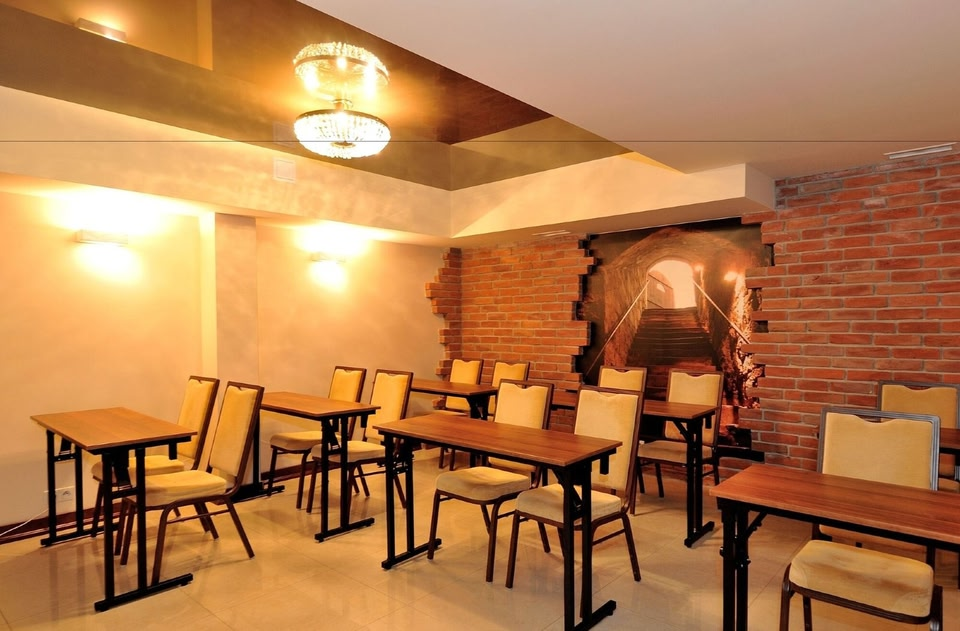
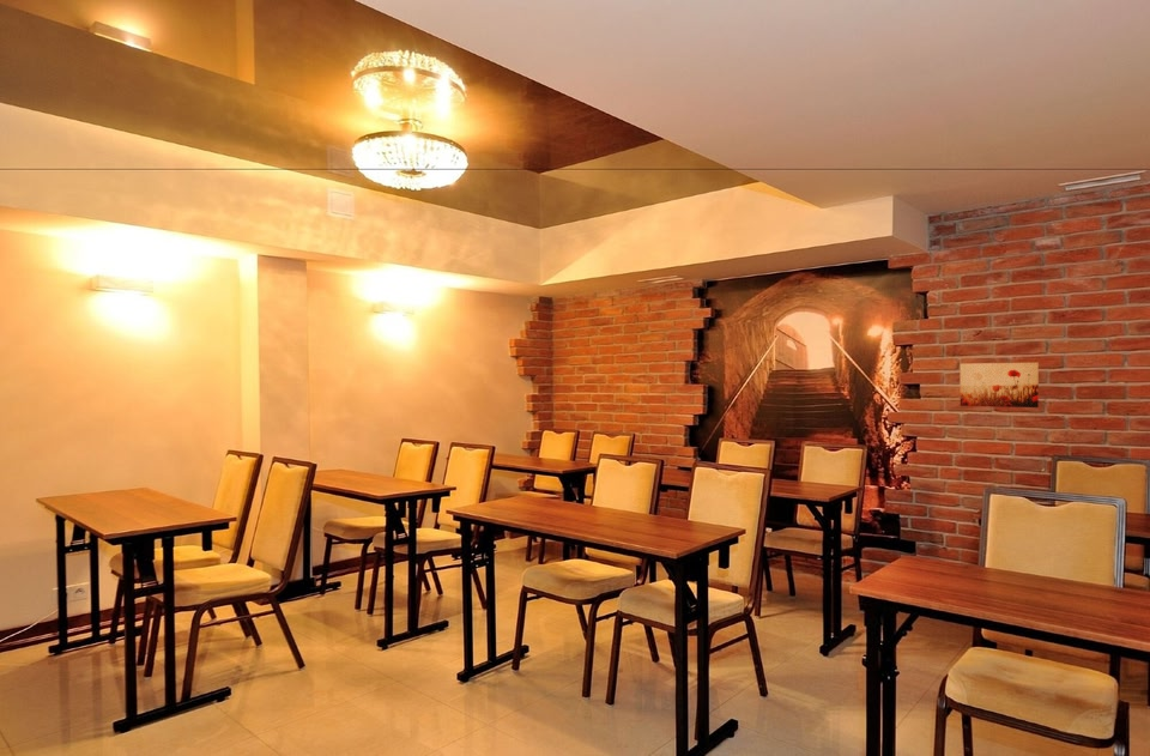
+ wall art [960,362,1040,409]
